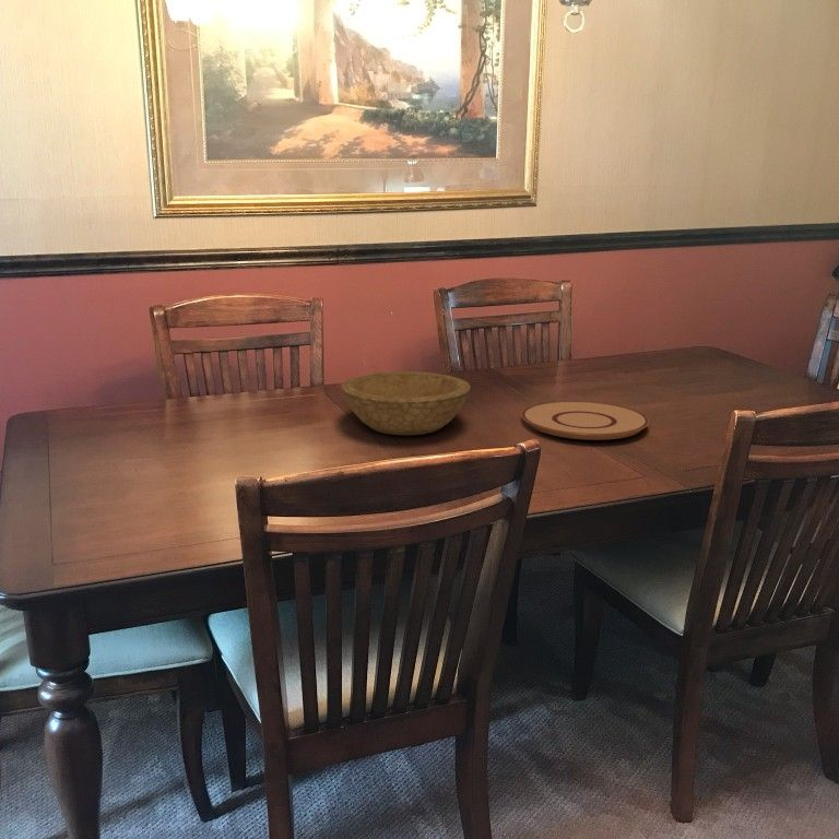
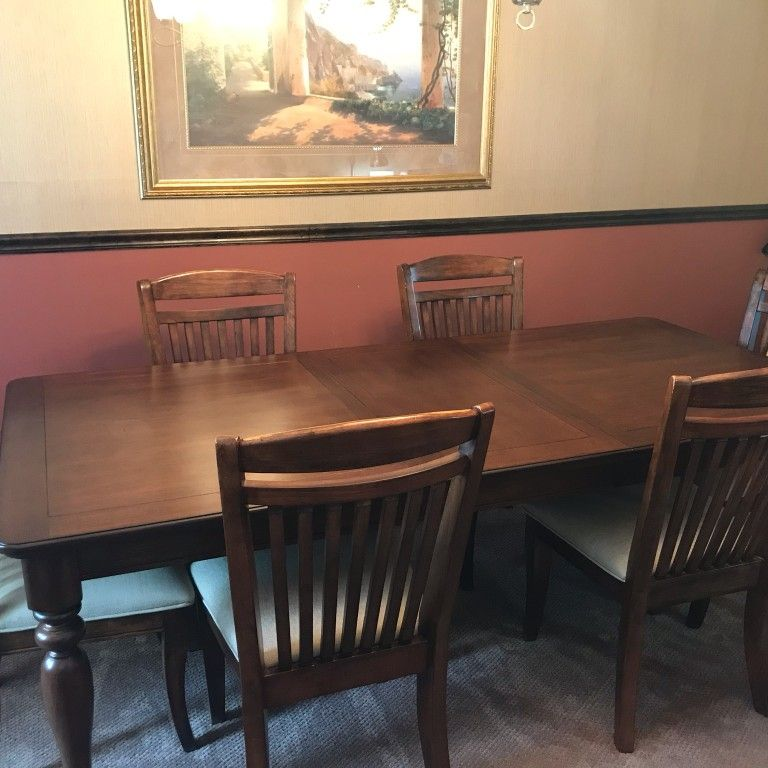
- bowl [341,370,471,436]
- plate [520,400,650,440]
